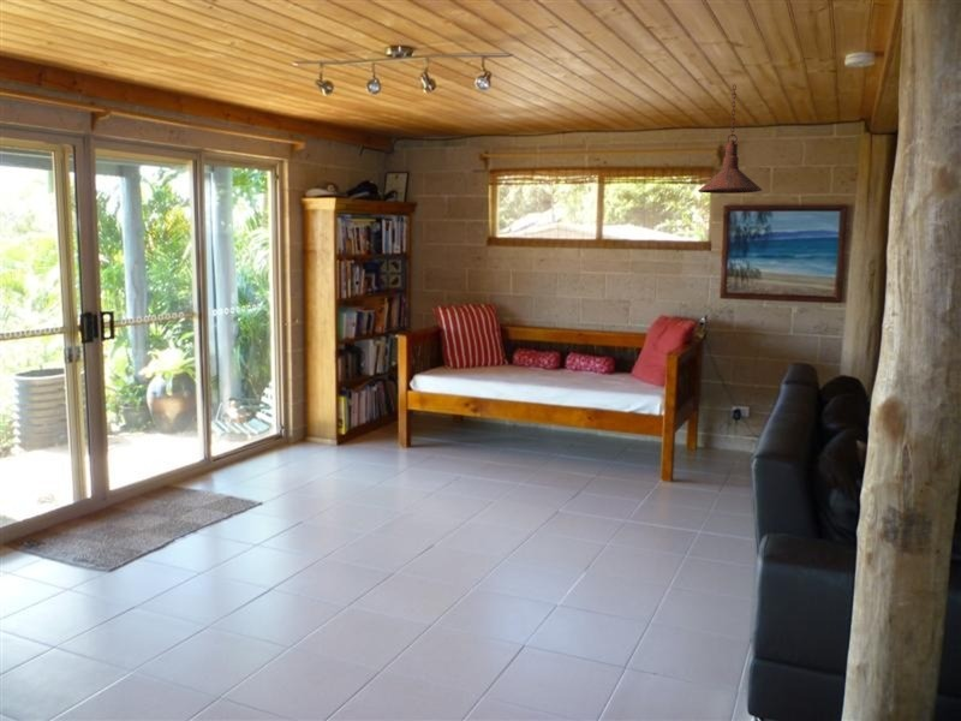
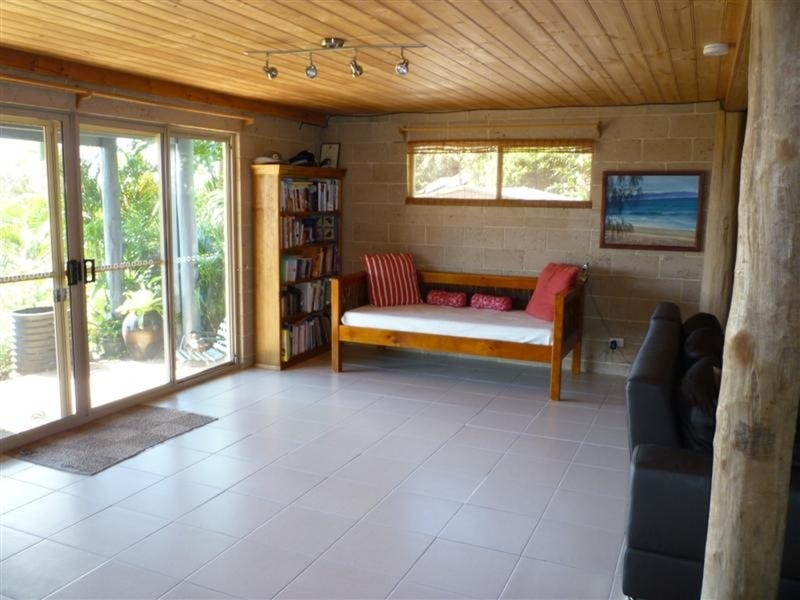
- pendant light [697,83,763,195]
